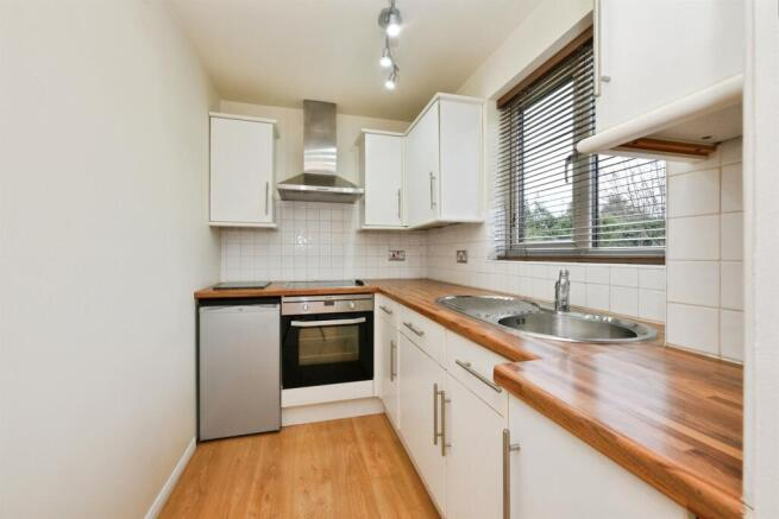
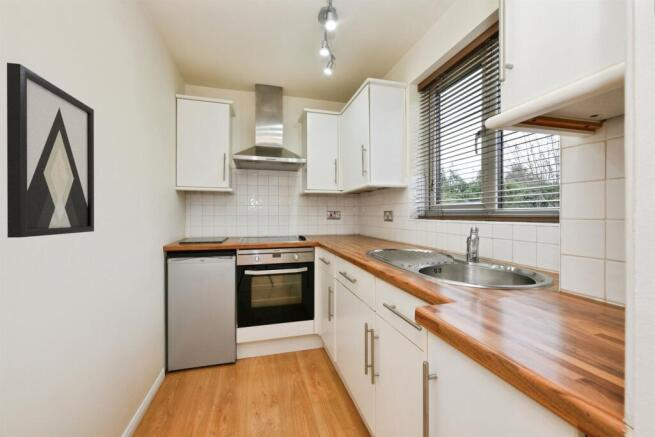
+ wall art [6,62,95,239]
